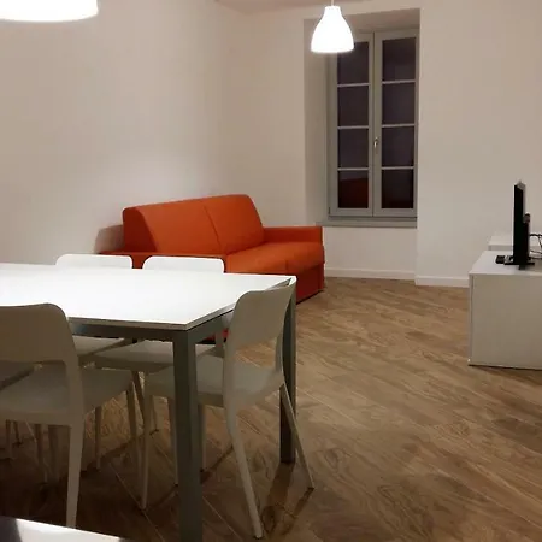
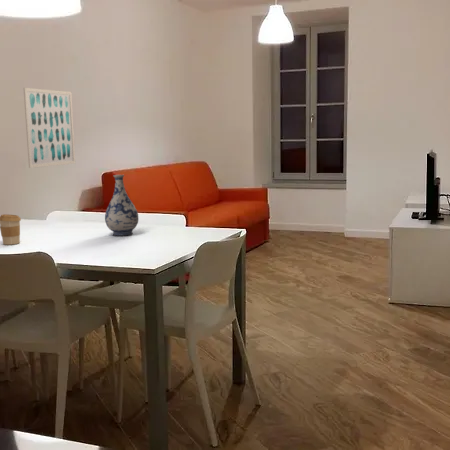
+ wall art [23,87,76,169]
+ coffee cup [0,213,22,246]
+ vase [104,174,139,237]
